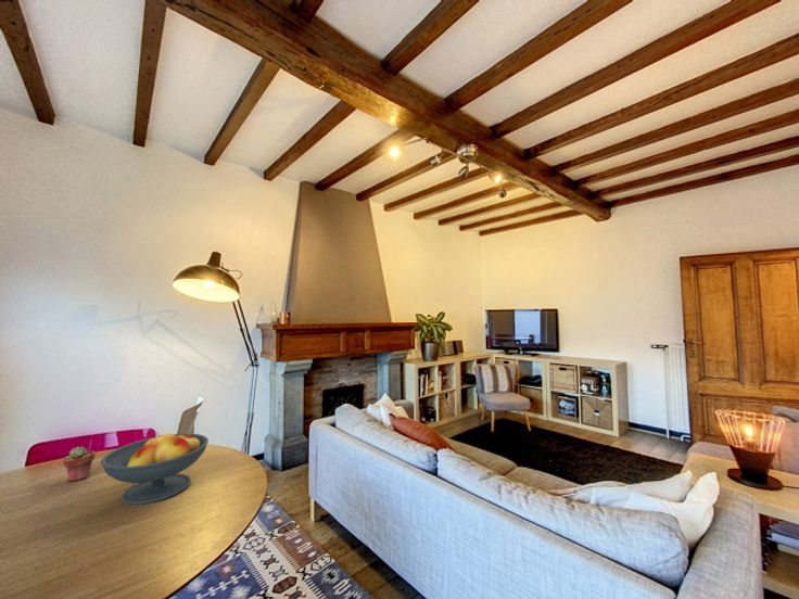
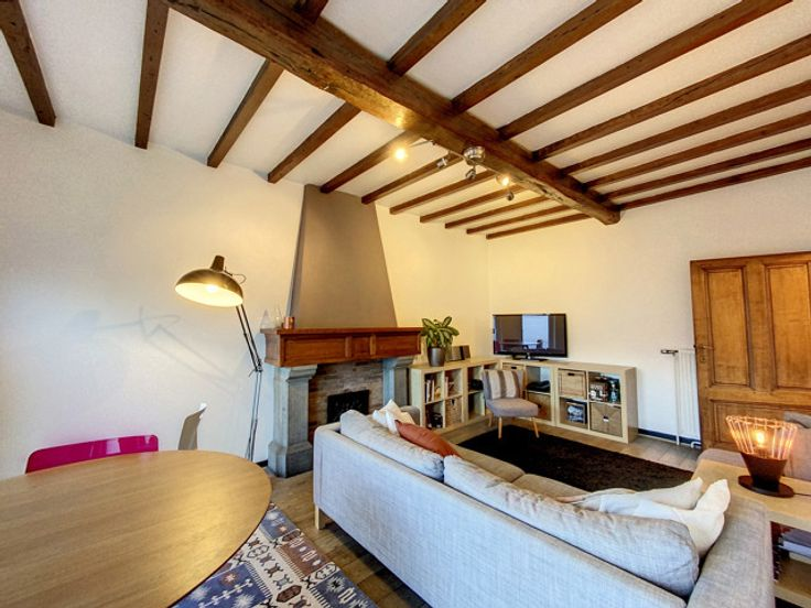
- potted succulent [62,446,96,483]
- fruit bowl [100,432,210,506]
